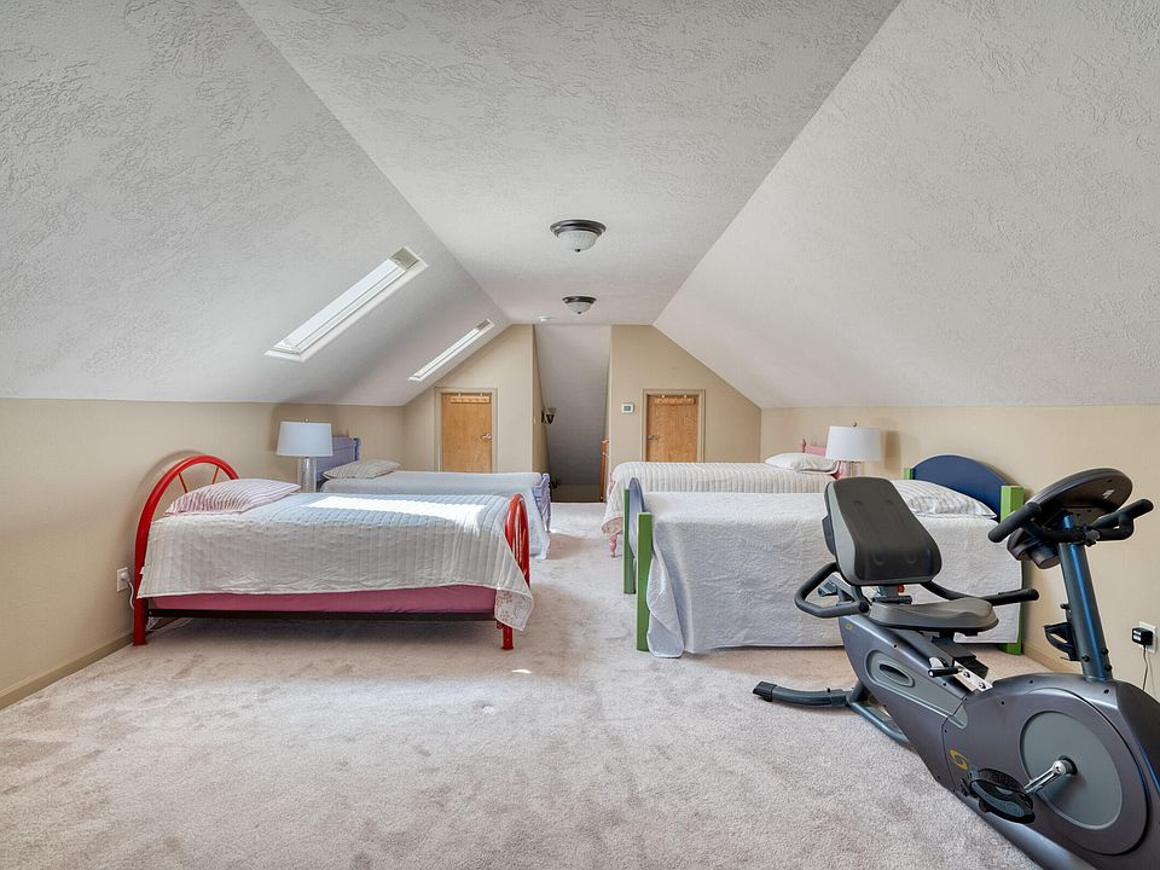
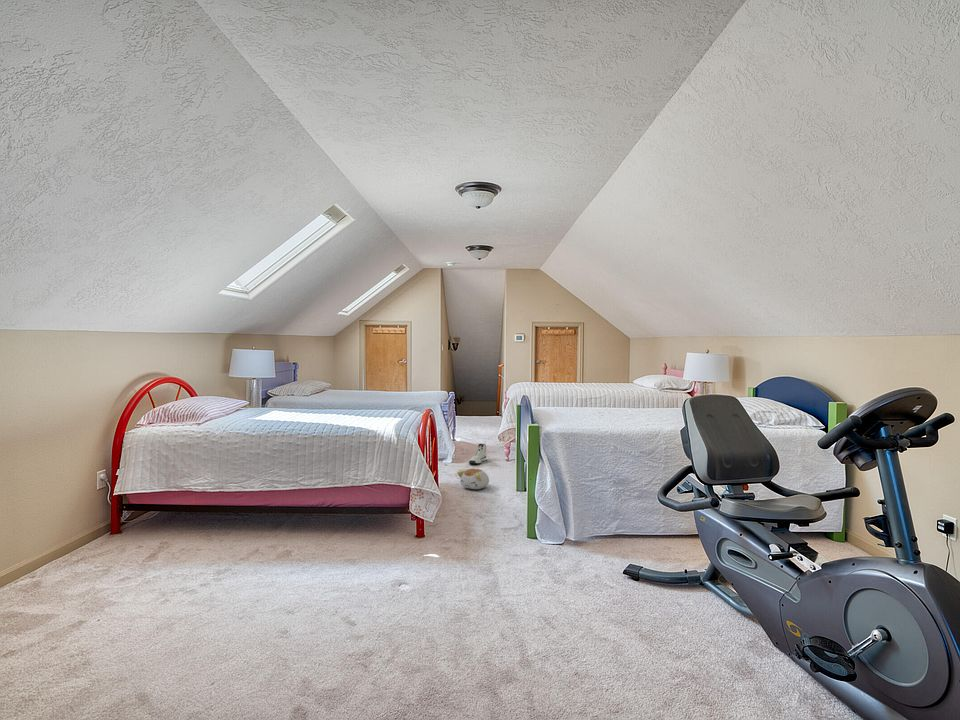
+ sneaker [468,443,488,465]
+ plush toy [456,468,490,490]
